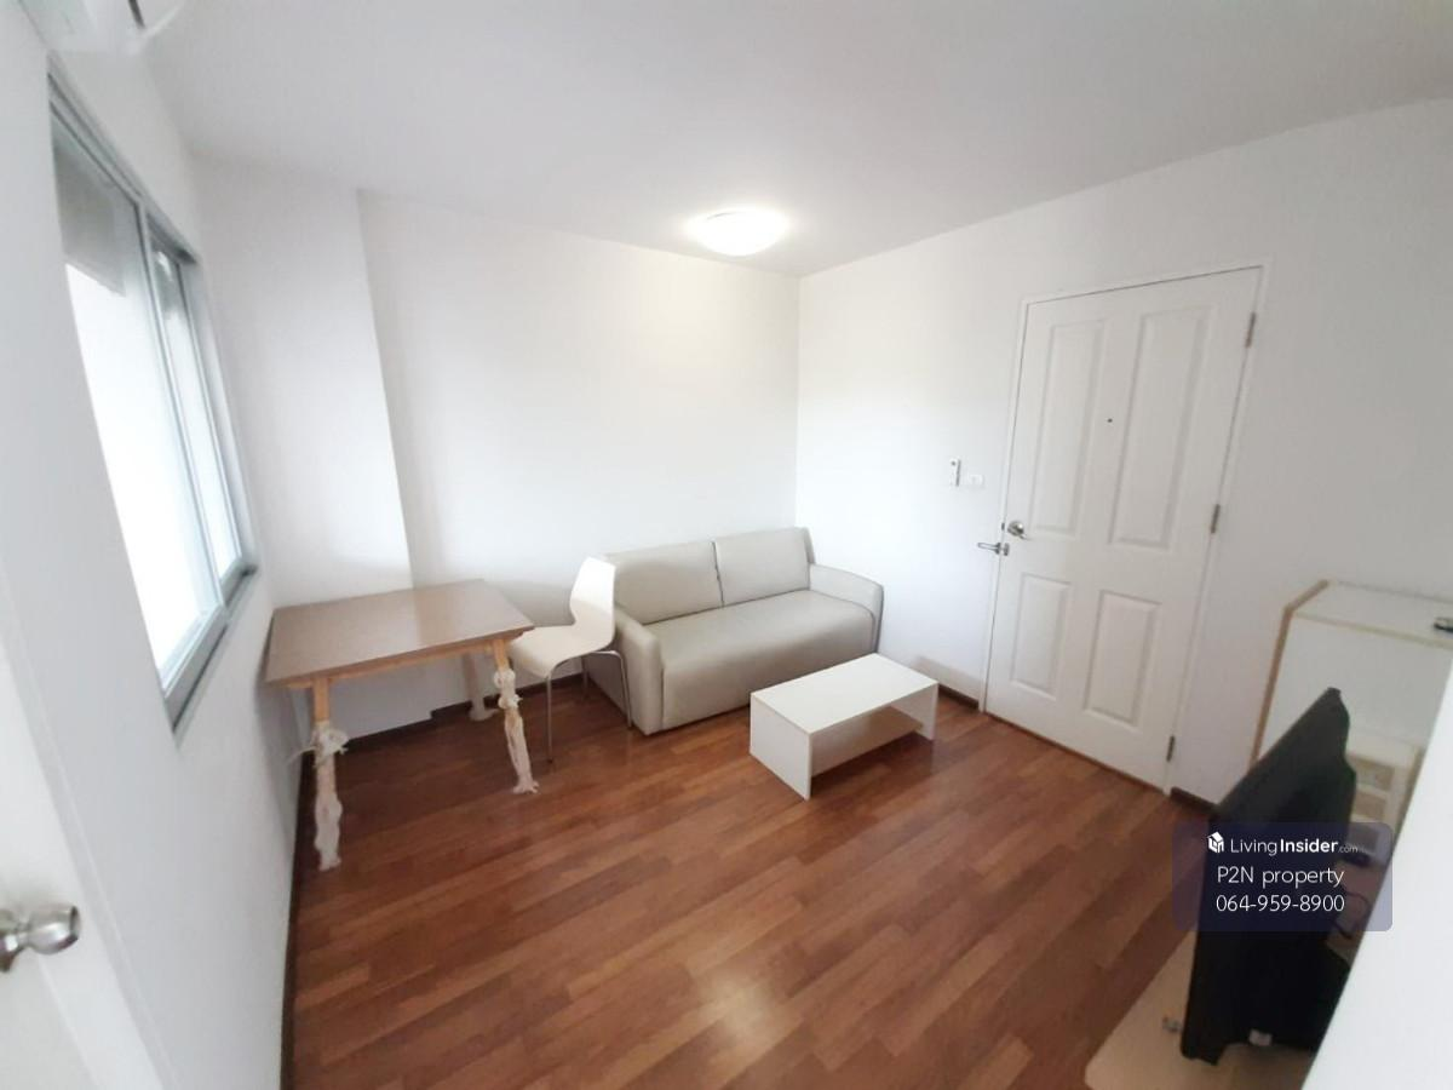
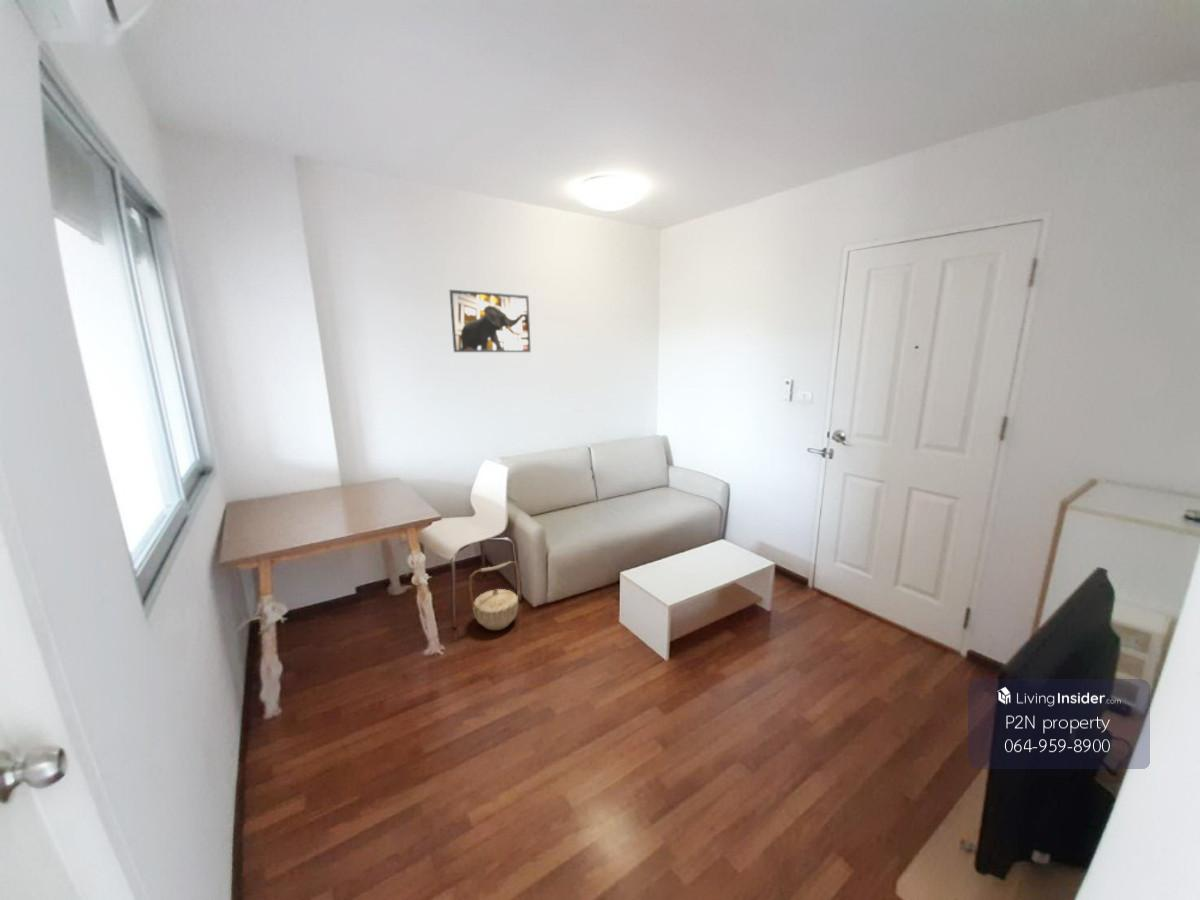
+ basket [468,560,521,631]
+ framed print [448,289,532,353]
